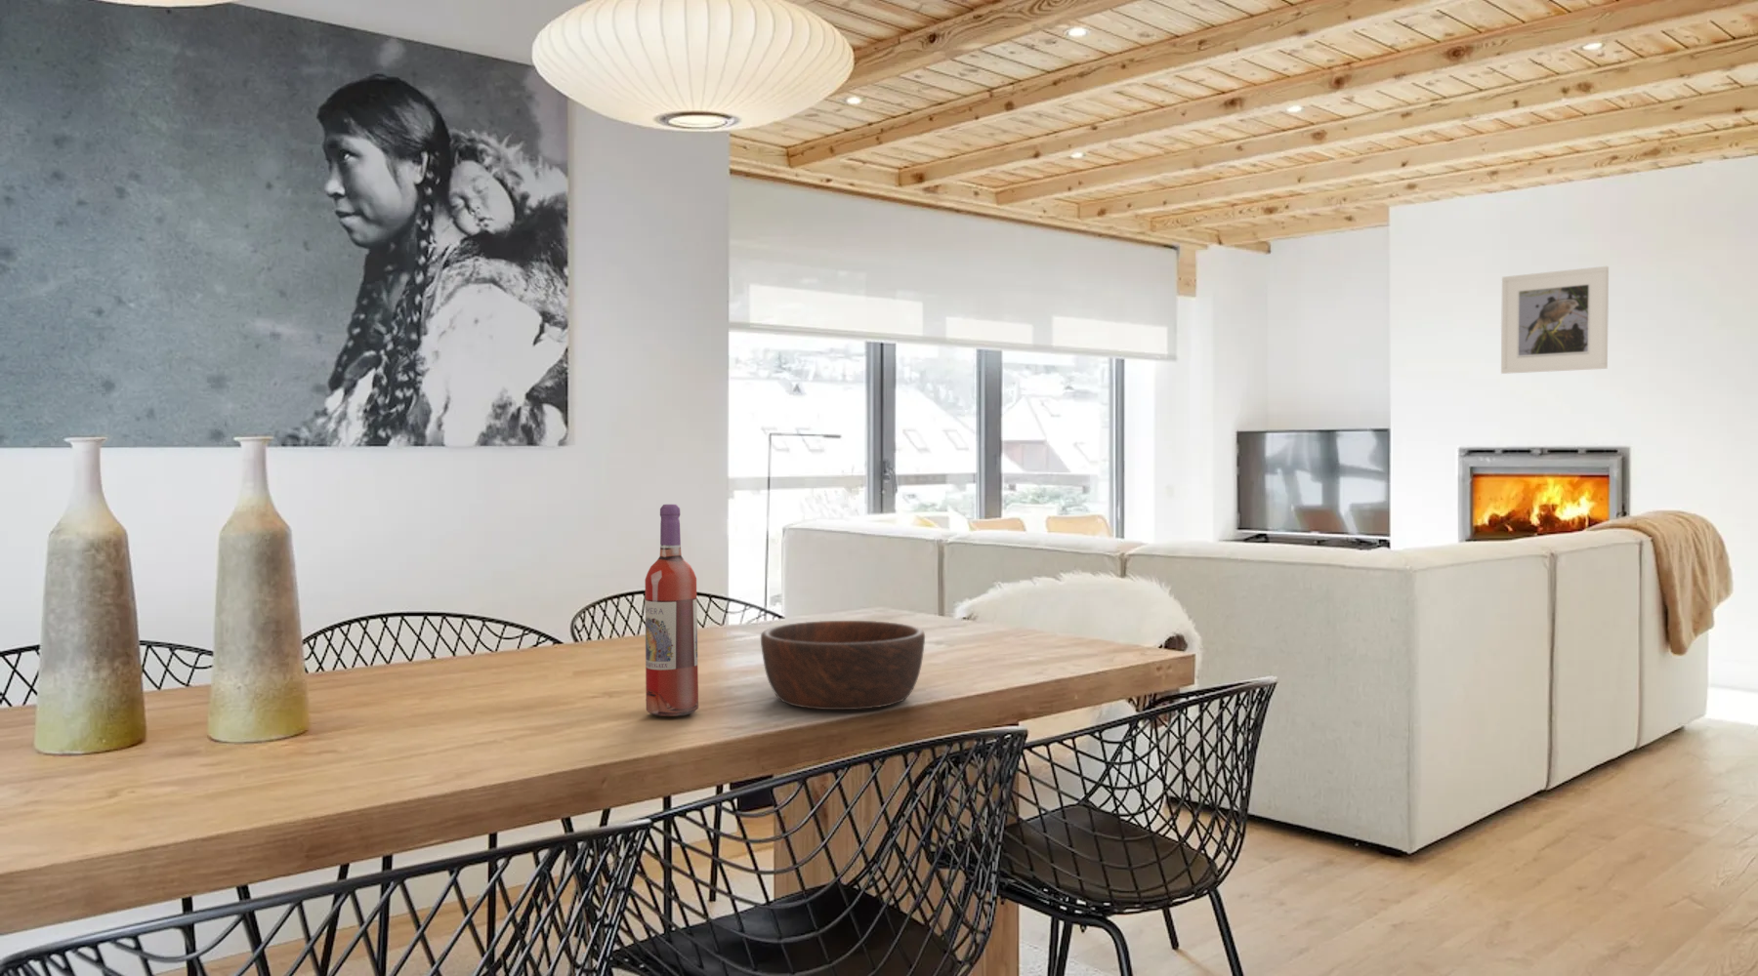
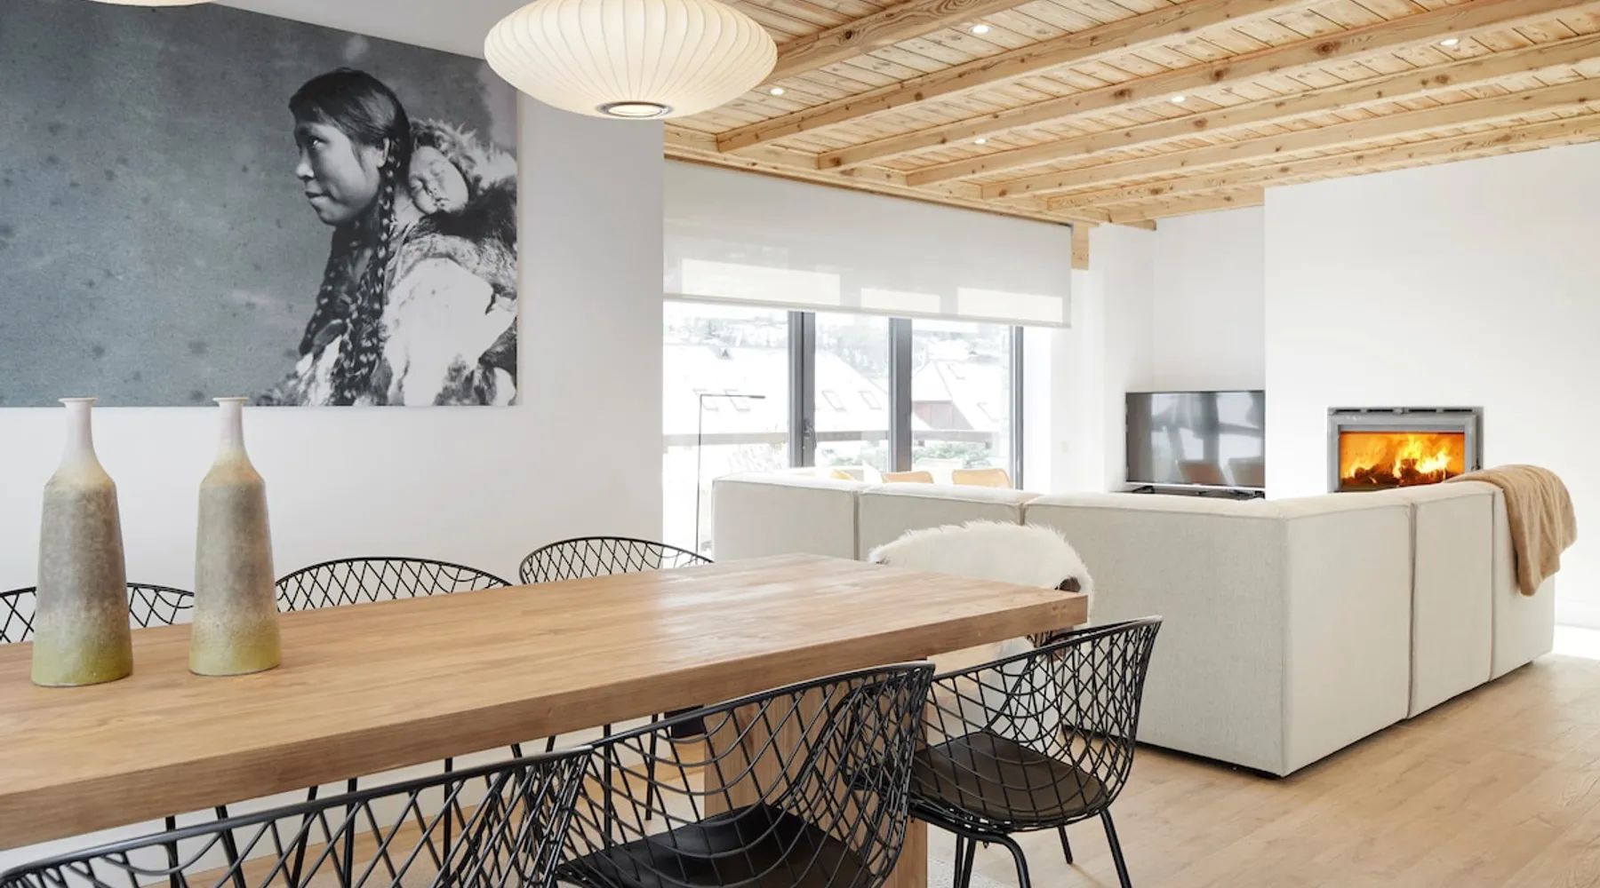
- wooden bowl [760,620,926,710]
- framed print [1501,266,1610,375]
- wine bottle [643,504,700,718]
